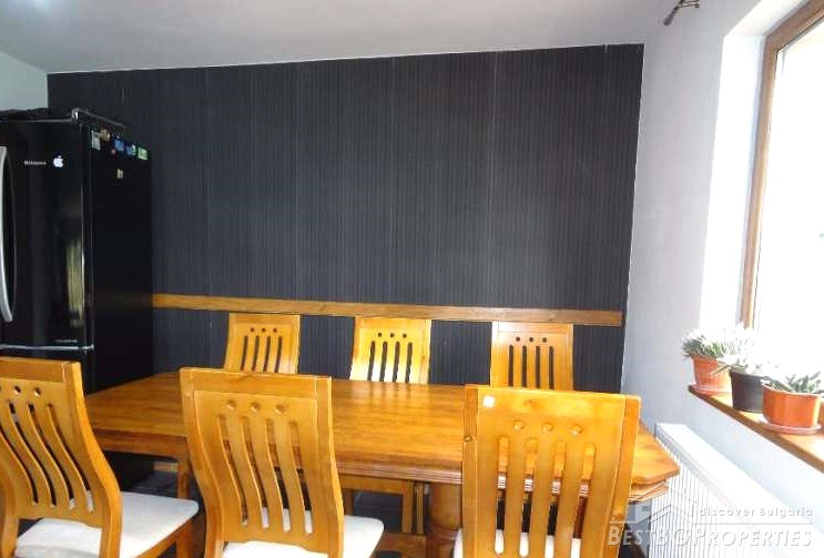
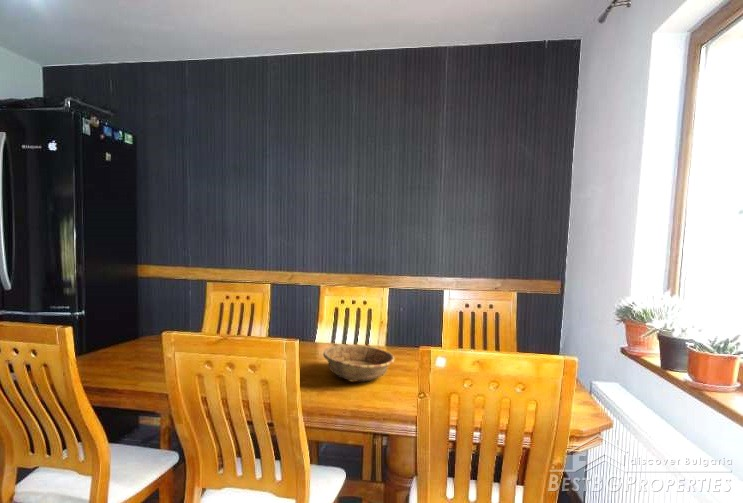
+ decorative bowl [322,344,396,383]
